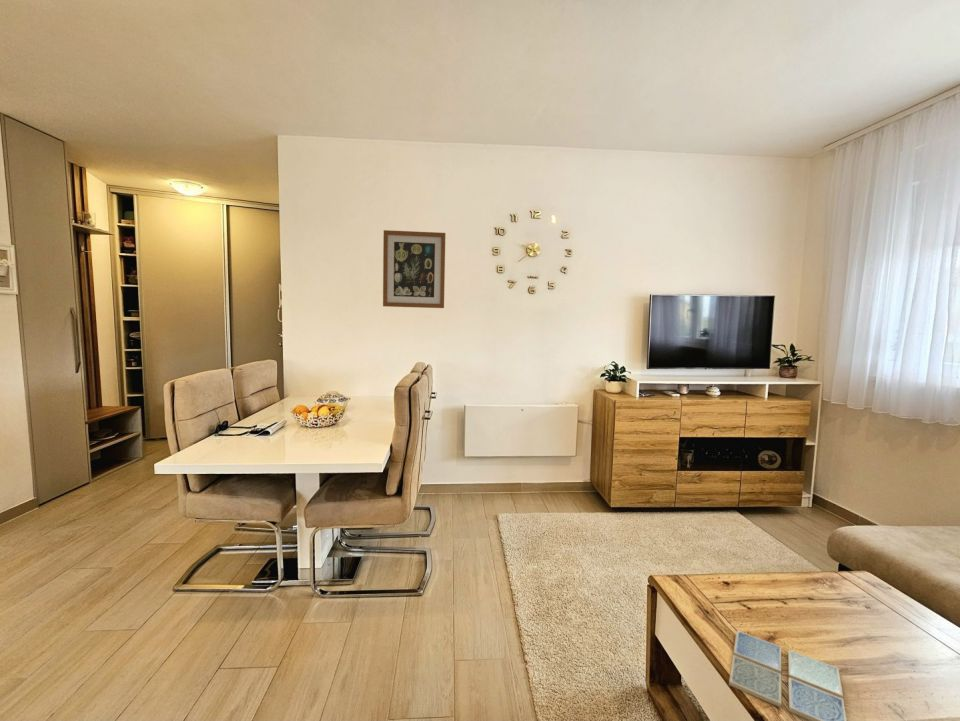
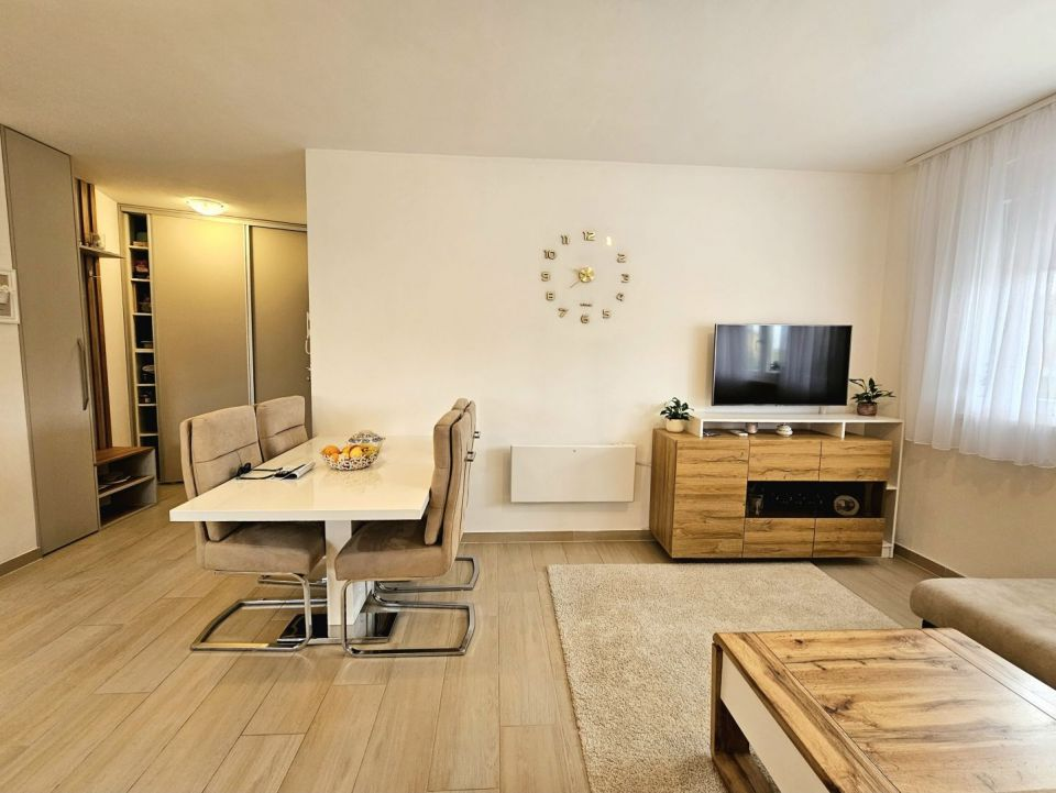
- wall art [382,229,447,309]
- drink coaster [728,629,848,721]
